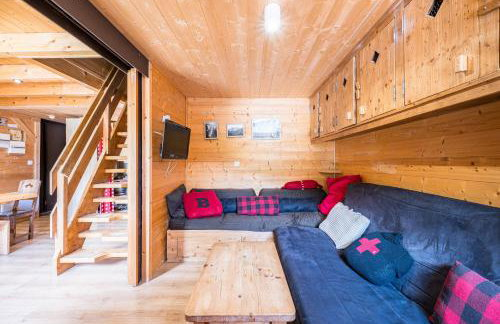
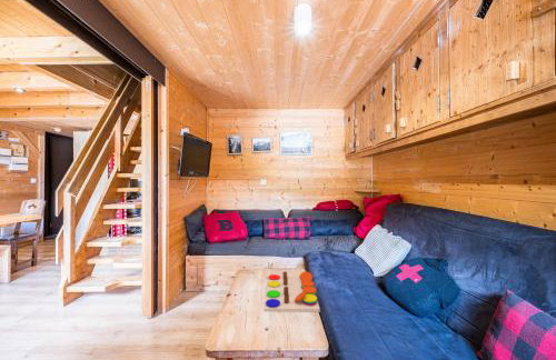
+ board game [264,270,321,313]
